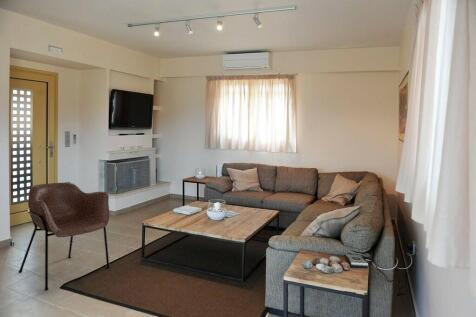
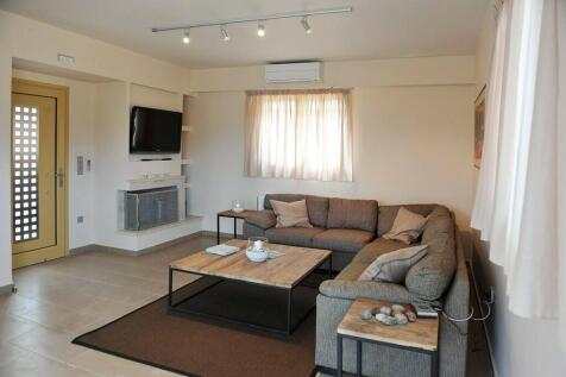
- armchair [17,182,111,292]
